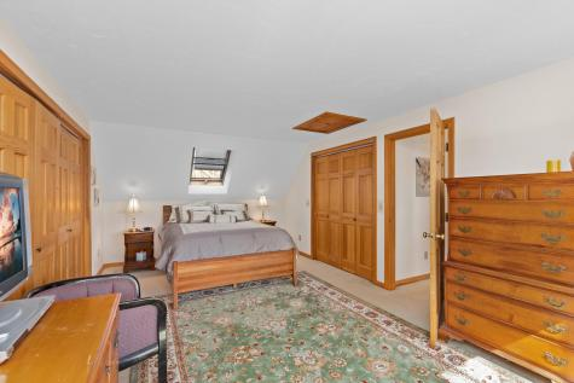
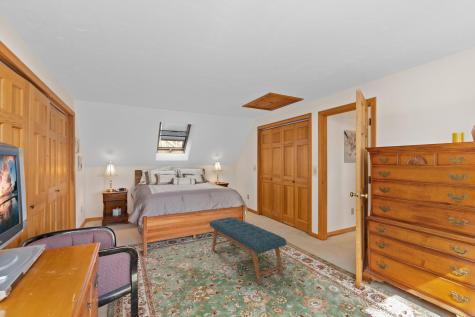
+ bench [209,216,287,286]
